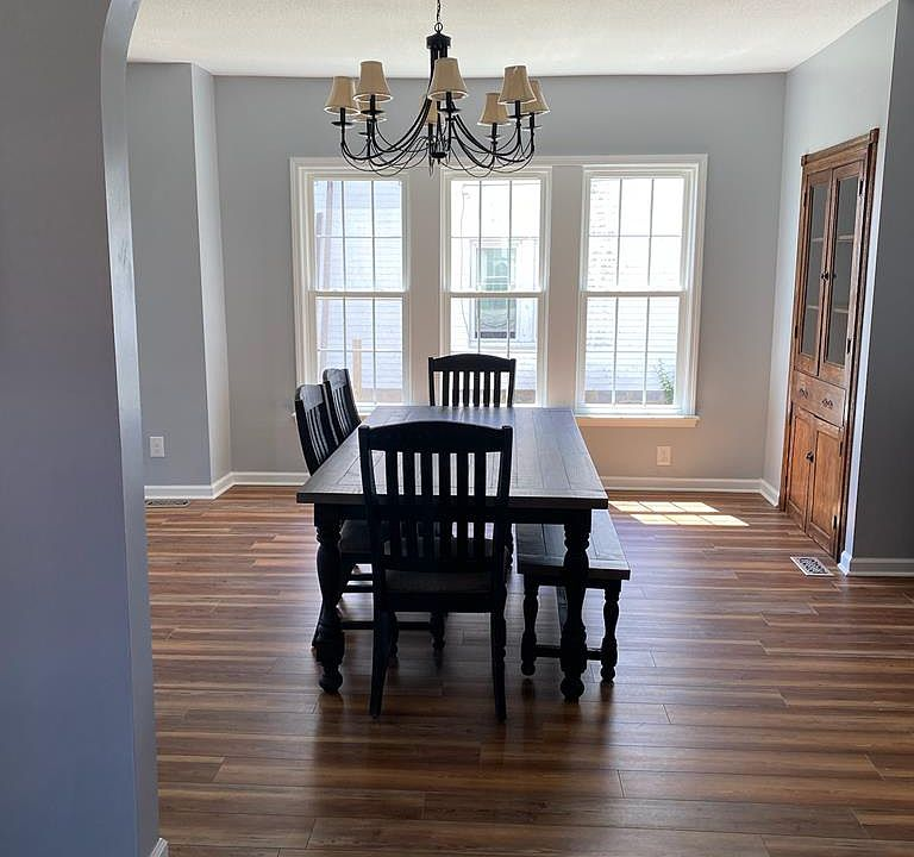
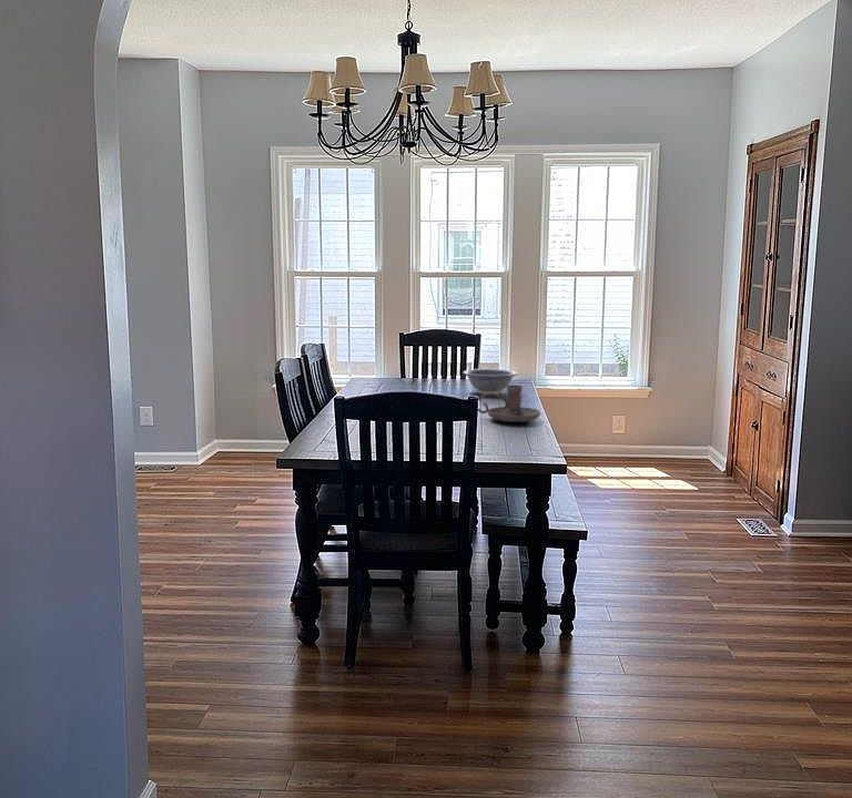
+ candle holder [477,385,541,423]
+ decorative bowl [462,368,518,395]
